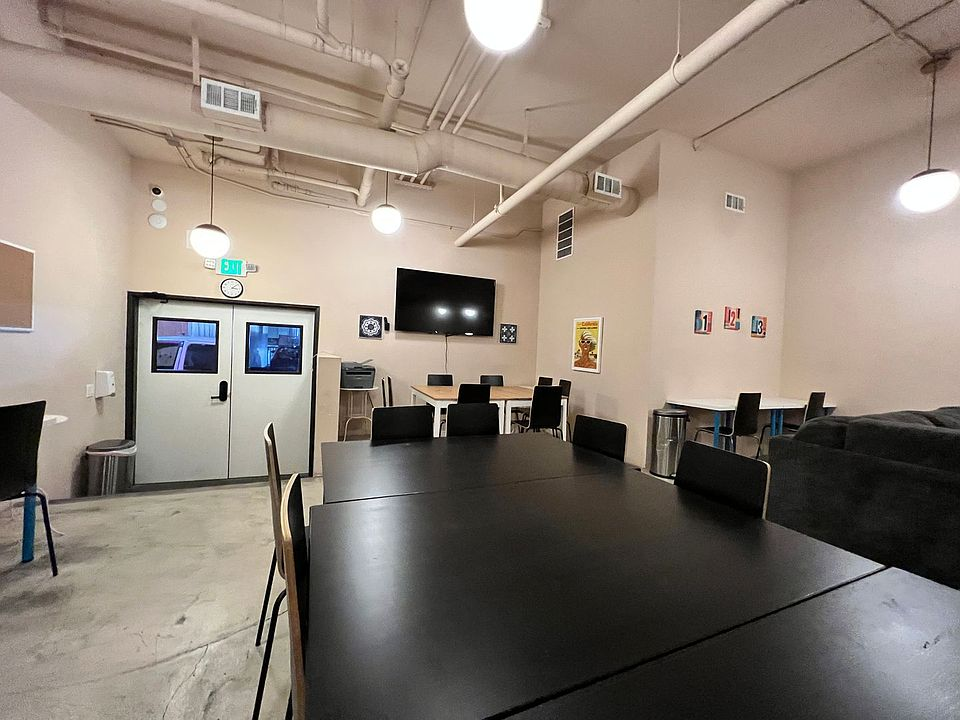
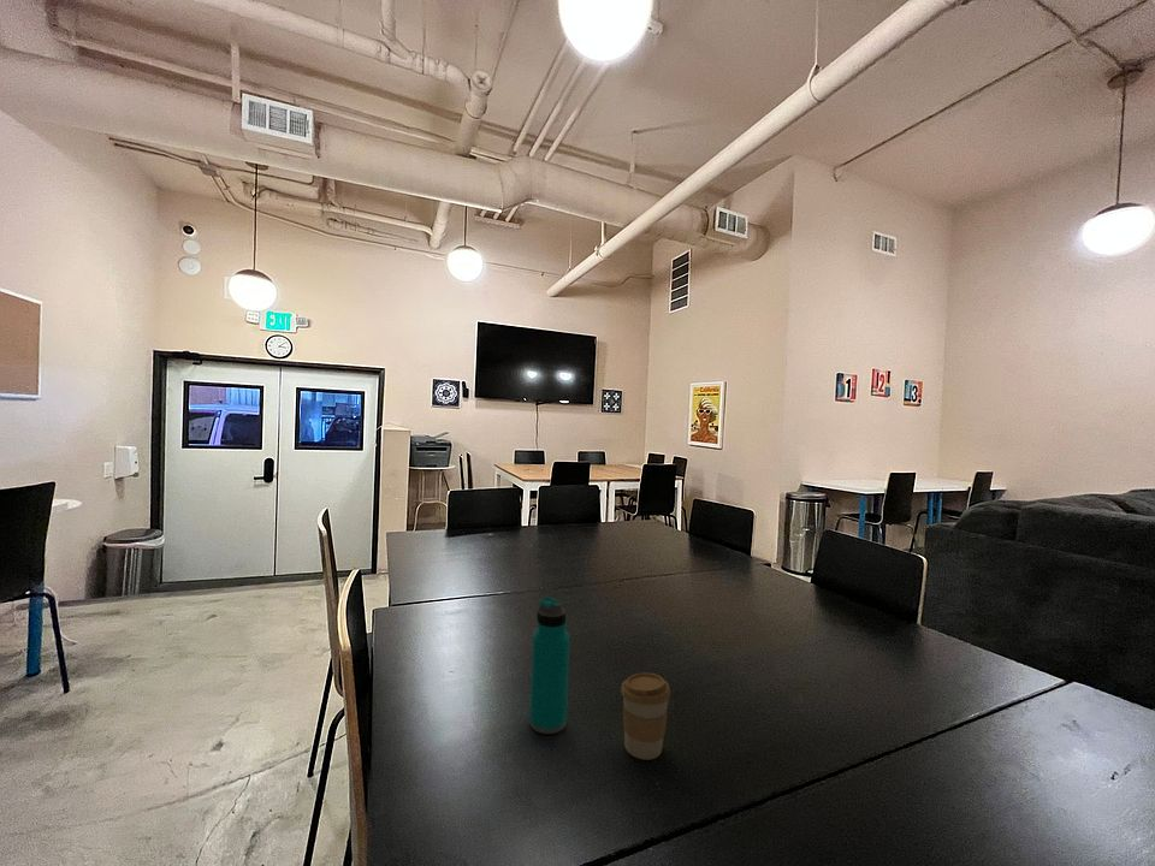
+ coffee cup [620,672,671,761]
+ water bottle [528,595,570,735]
